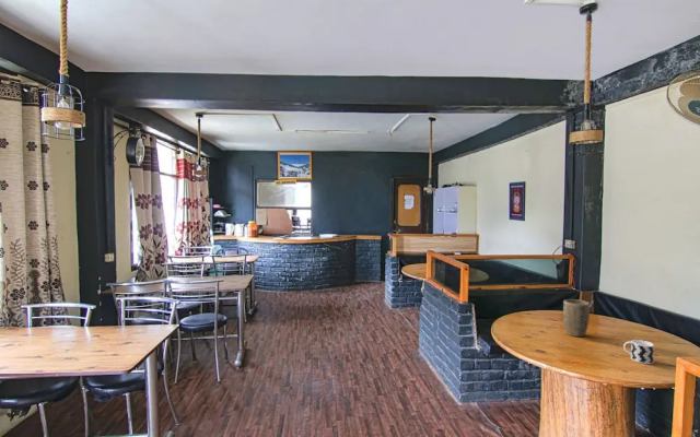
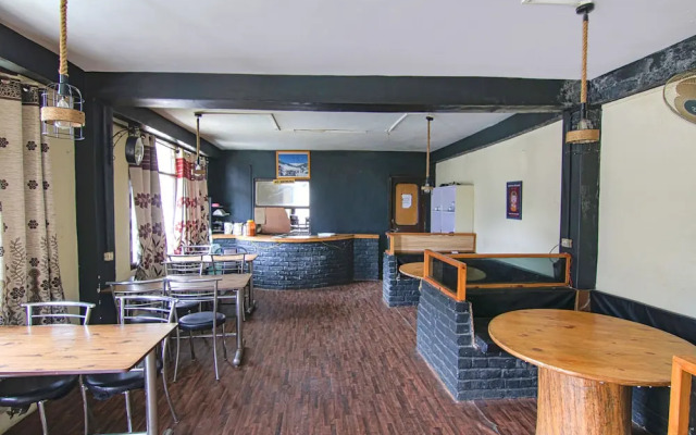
- plant pot [562,298,591,338]
- cup [622,339,655,365]
